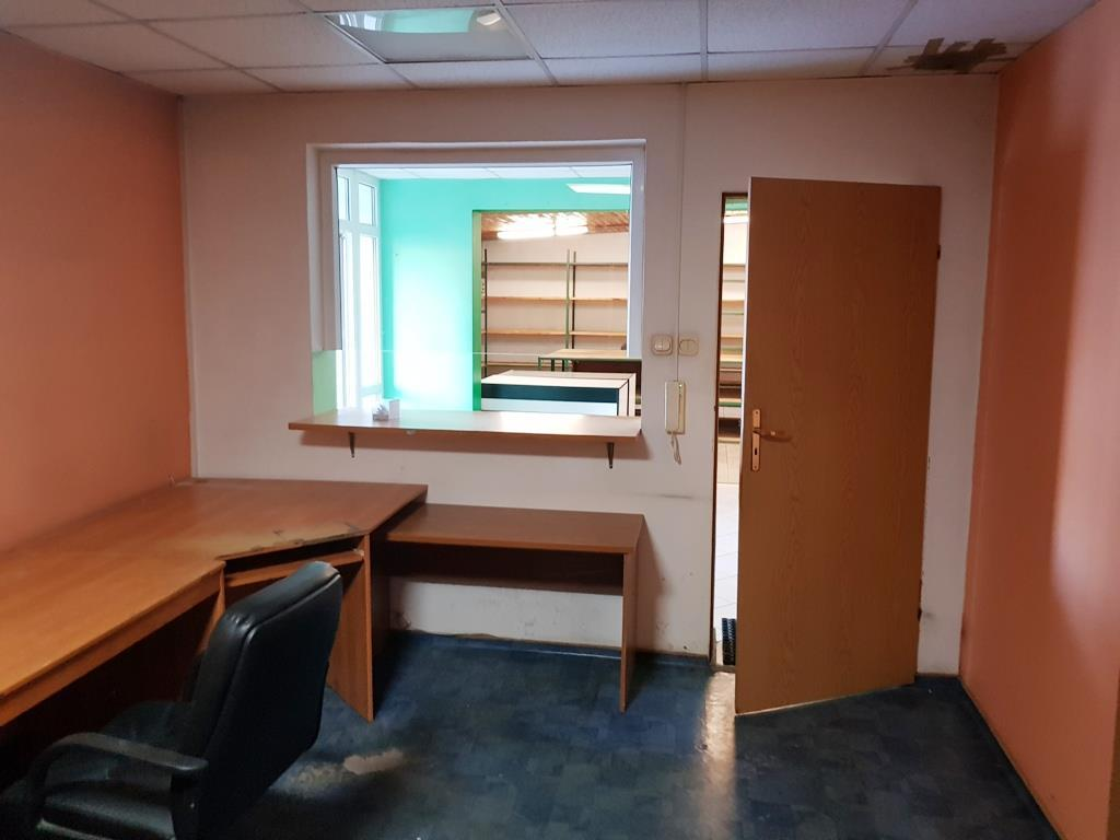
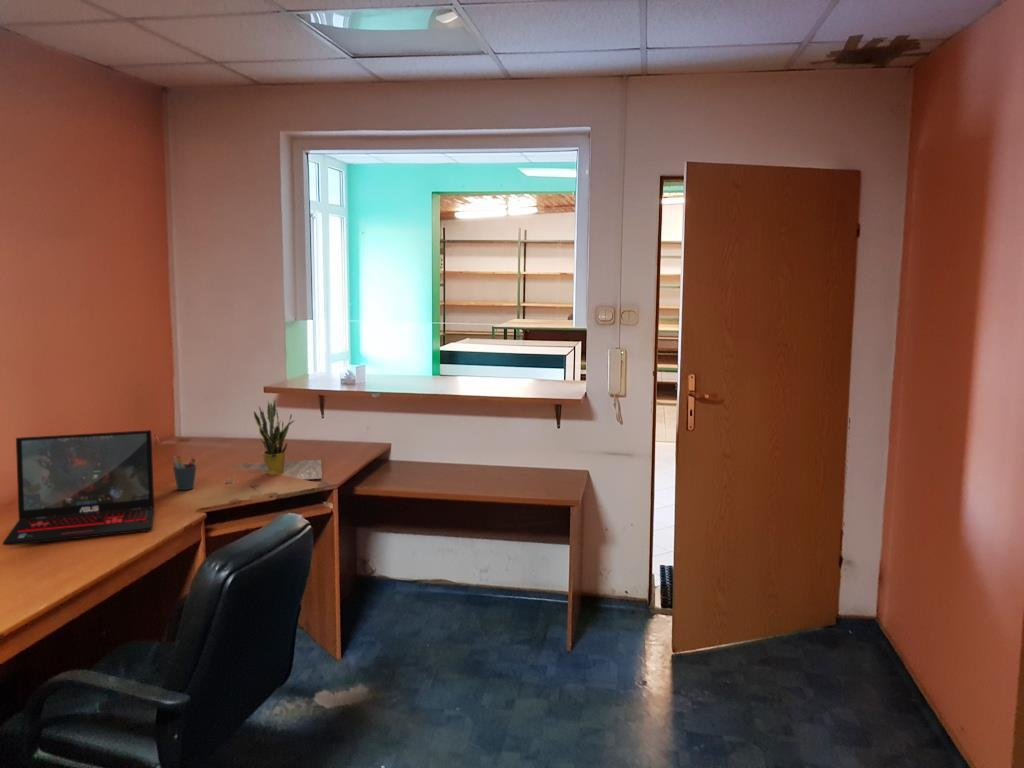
+ pen holder [172,455,197,491]
+ laptop [2,429,155,546]
+ potted plant [225,399,323,484]
